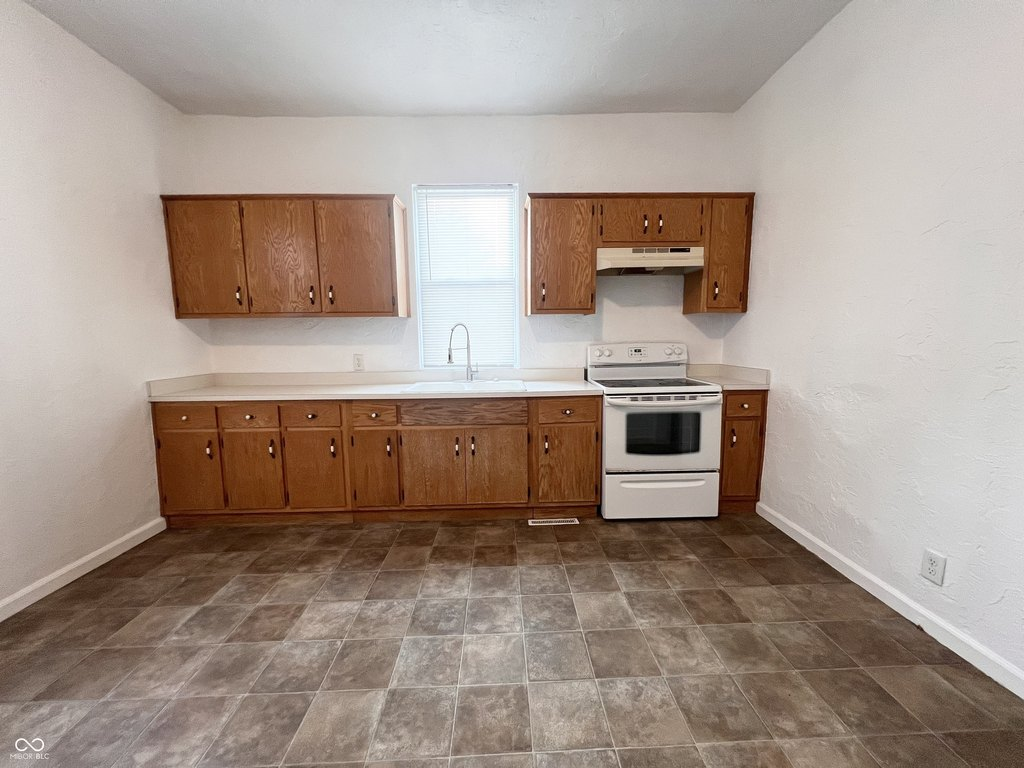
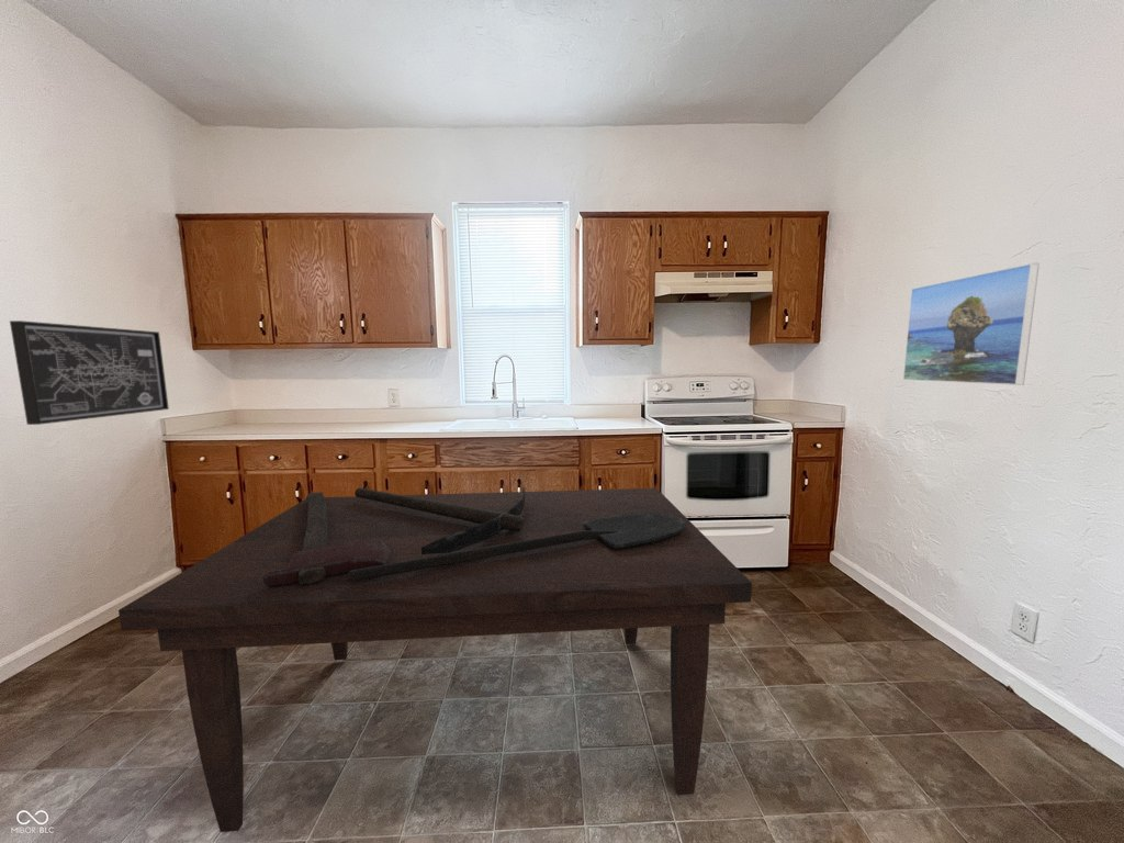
+ wall art [9,319,170,426]
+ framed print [902,262,1041,386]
+ dining table [117,485,753,833]
